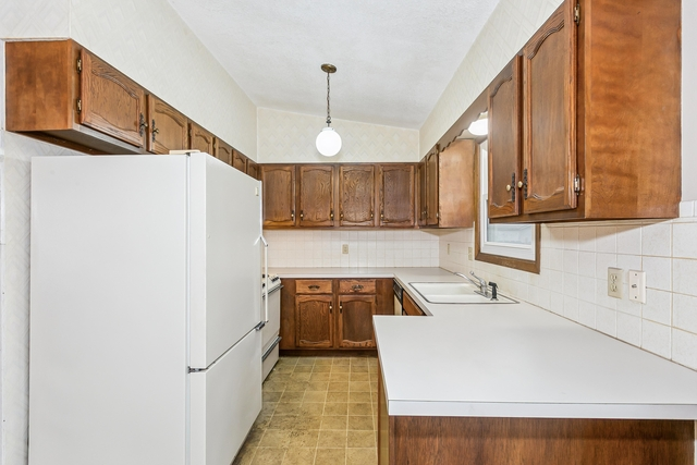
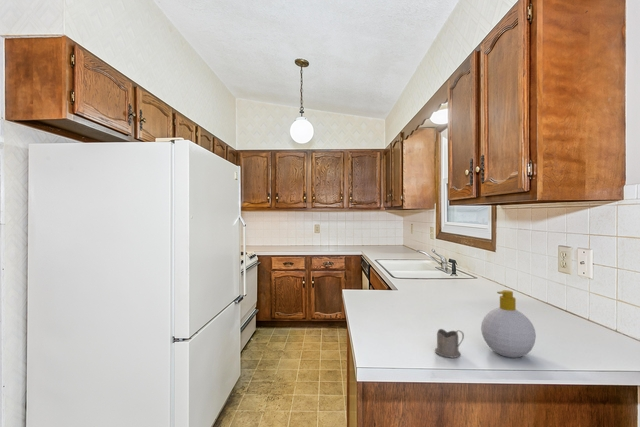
+ tea glass holder [434,328,465,358]
+ soap bottle [480,289,537,359]
